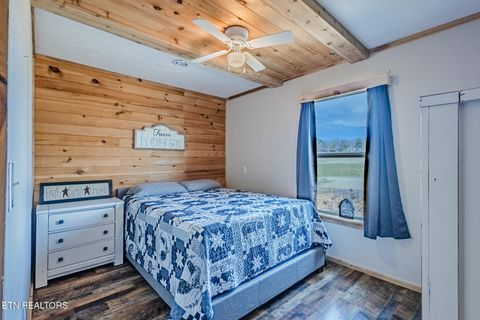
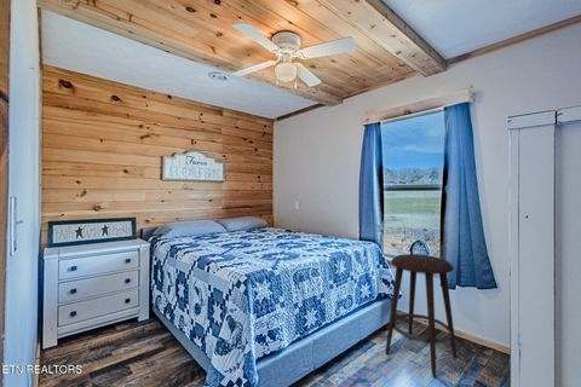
+ stool [385,253,458,380]
